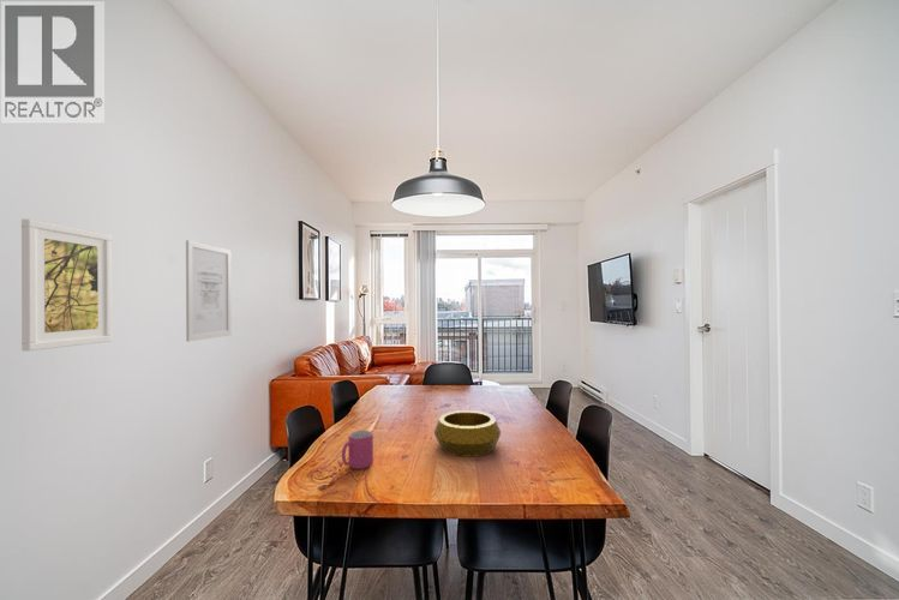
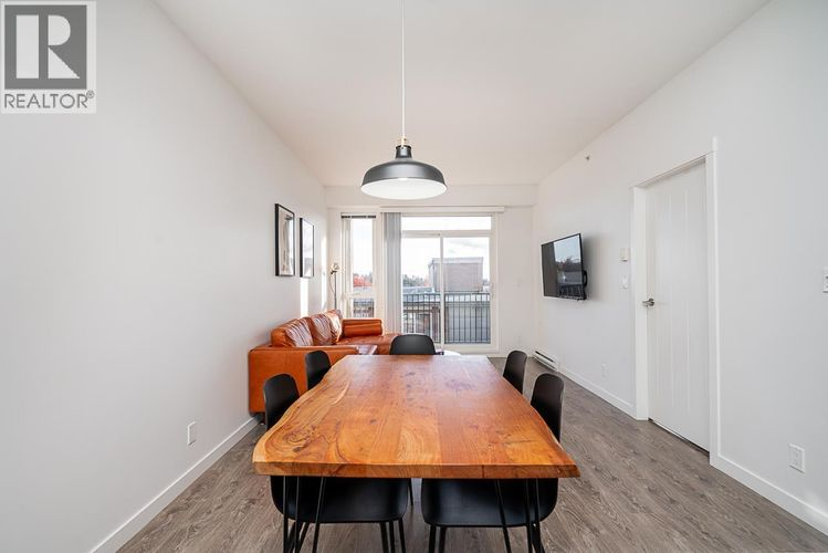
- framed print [20,218,113,352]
- wall art [185,239,233,343]
- decorative bowl [433,409,502,458]
- mug [341,430,374,470]
